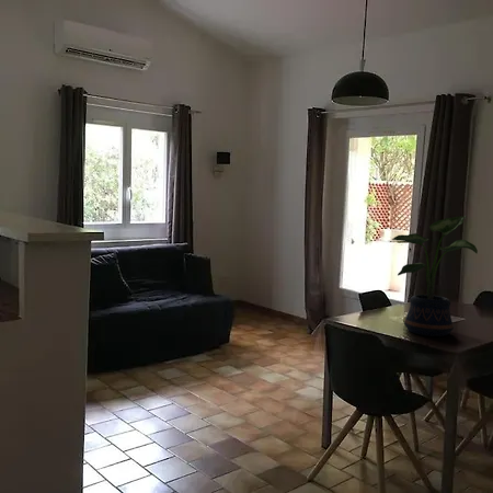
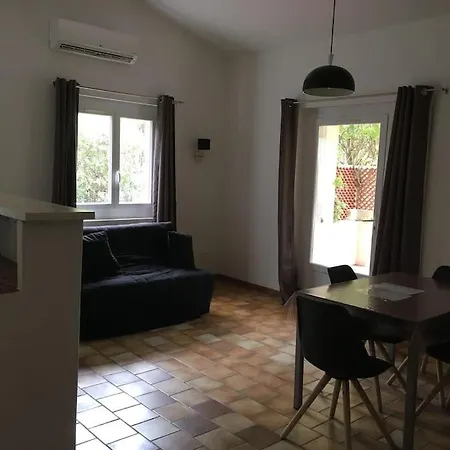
- potted plant [391,215,479,337]
